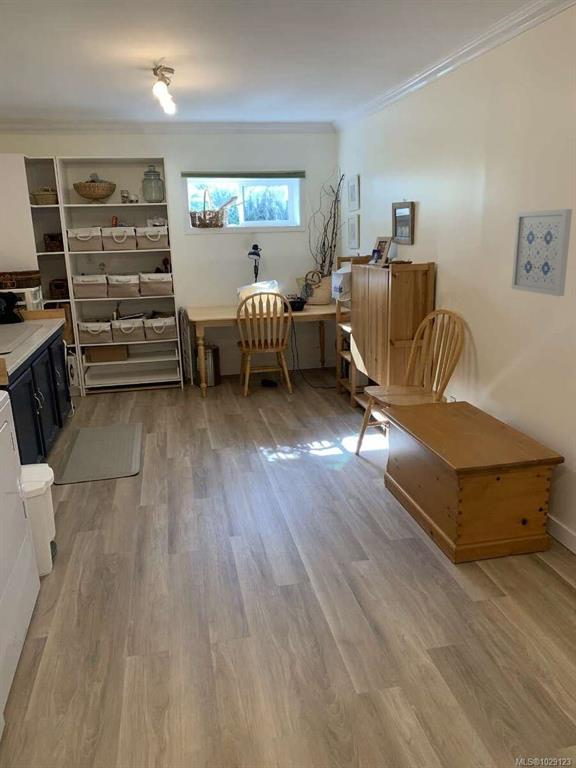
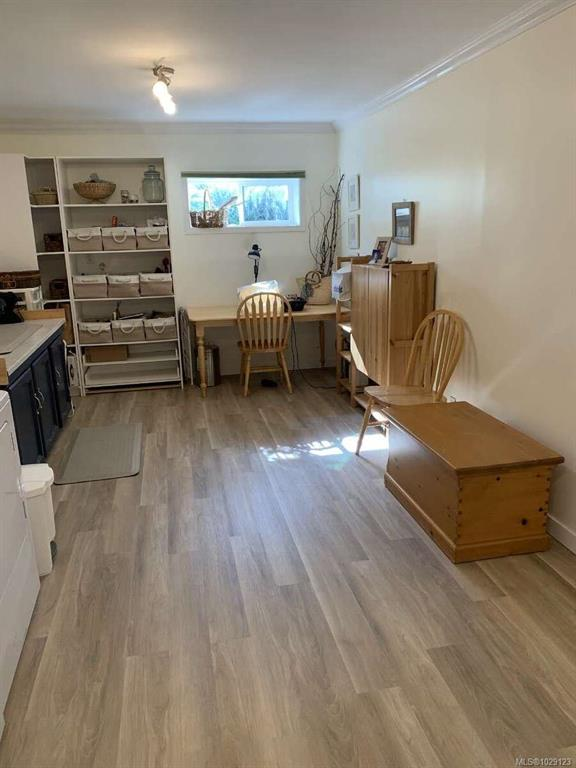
- wall art [510,208,573,297]
